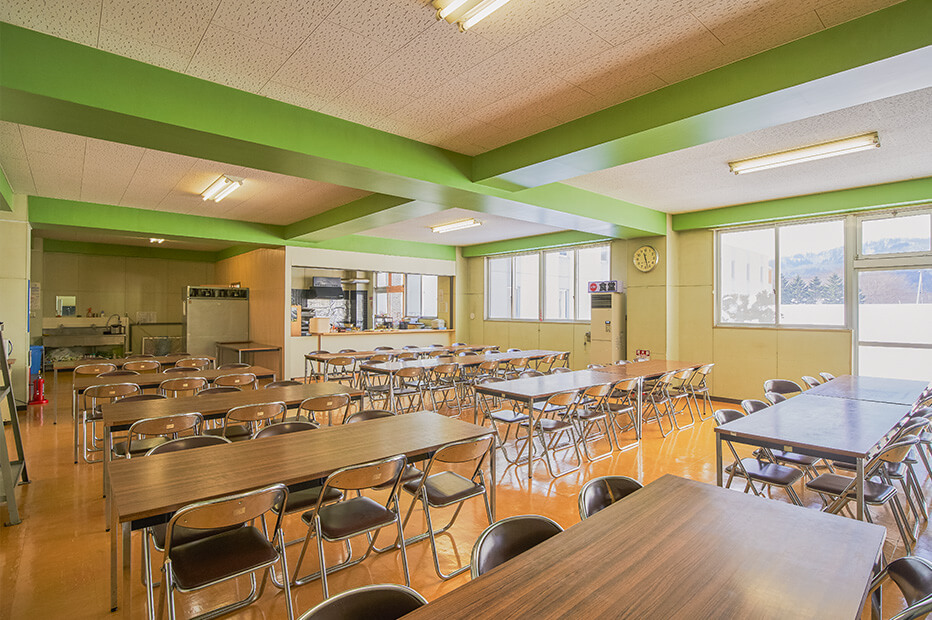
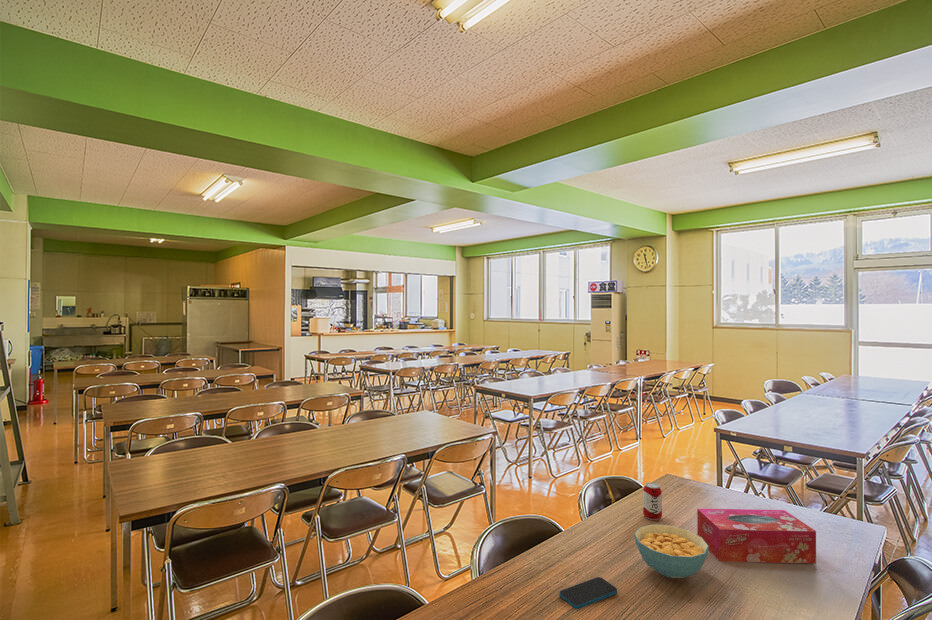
+ beverage can [642,482,663,521]
+ tissue box [696,507,817,565]
+ smartphone [559,576,618,610]
+ cereal bowl [634,523,709,579]
